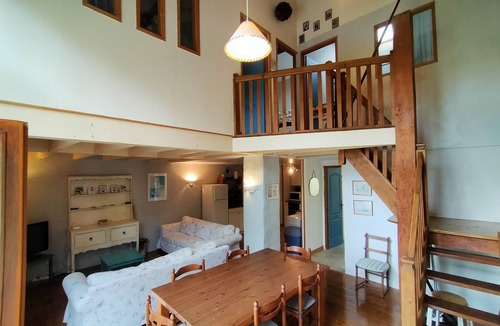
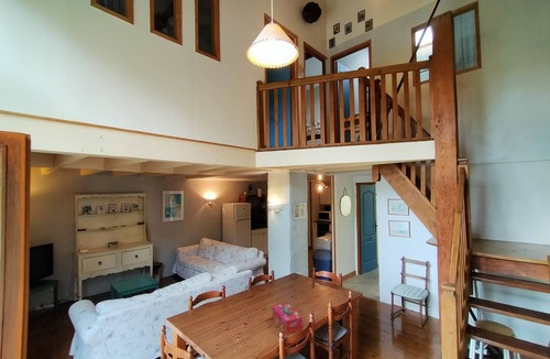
+ tissue box [271,302,304,335]
